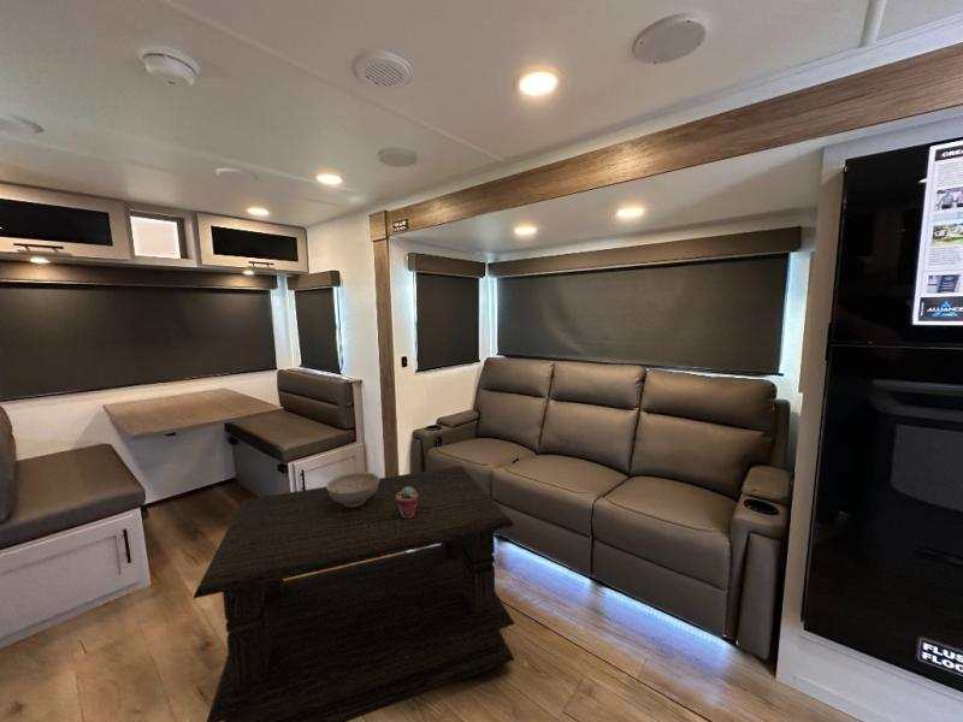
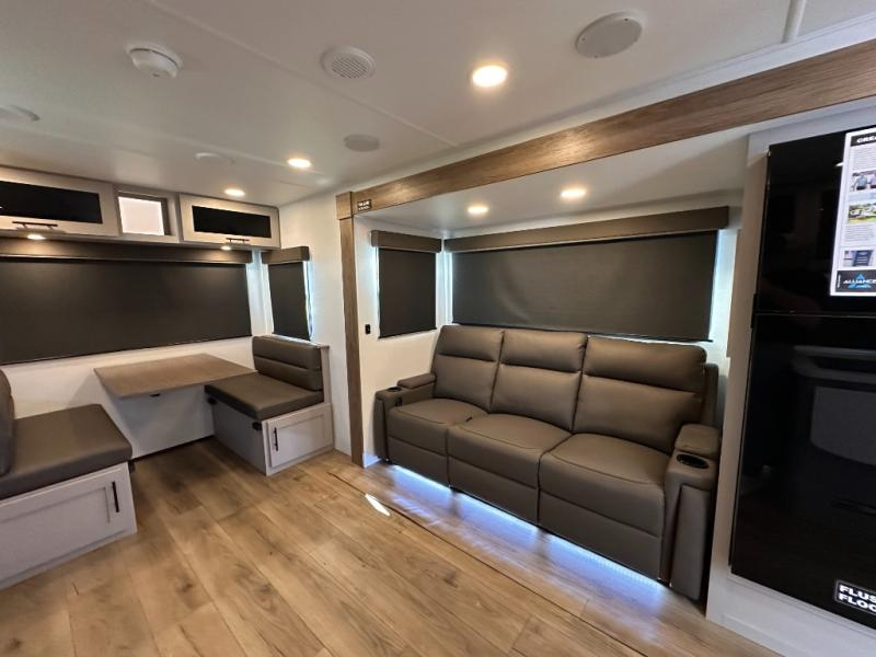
- potted succulent [396,487,418,517]
- decorative bowl [325,471,380,507]
- coffee table [193,464,515,722]
